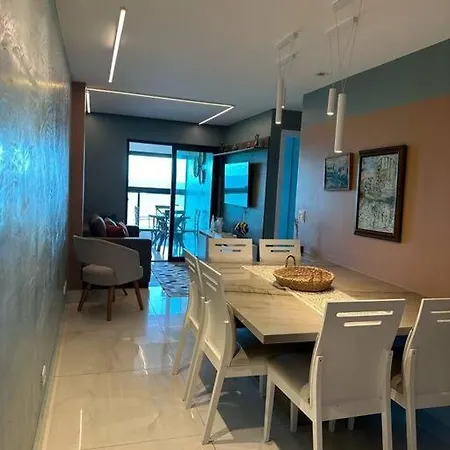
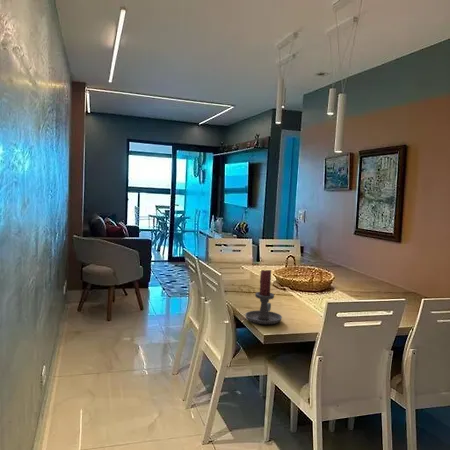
+ candle holder [244,269,283,325]
